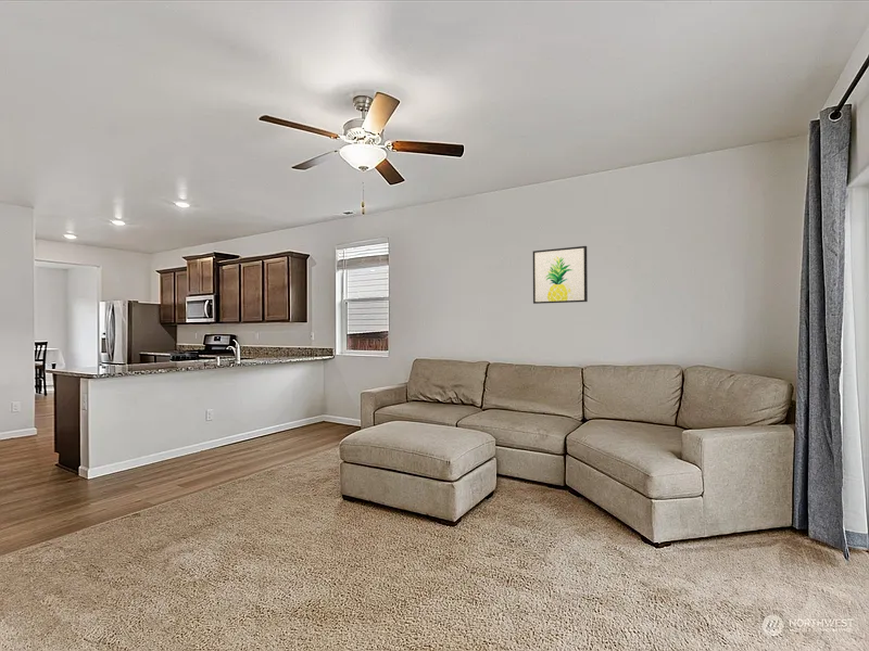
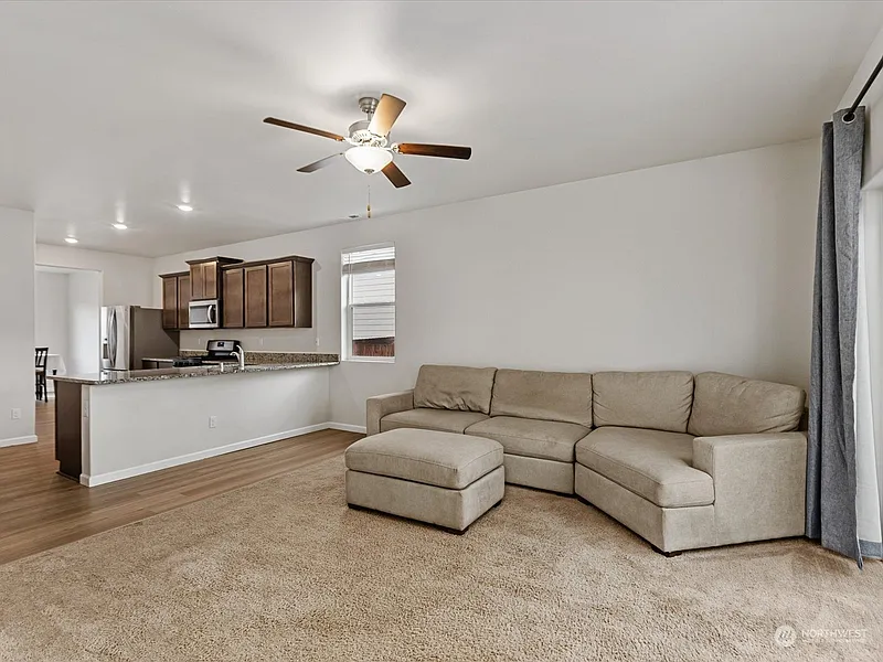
- wall art [532,245,589,305]
